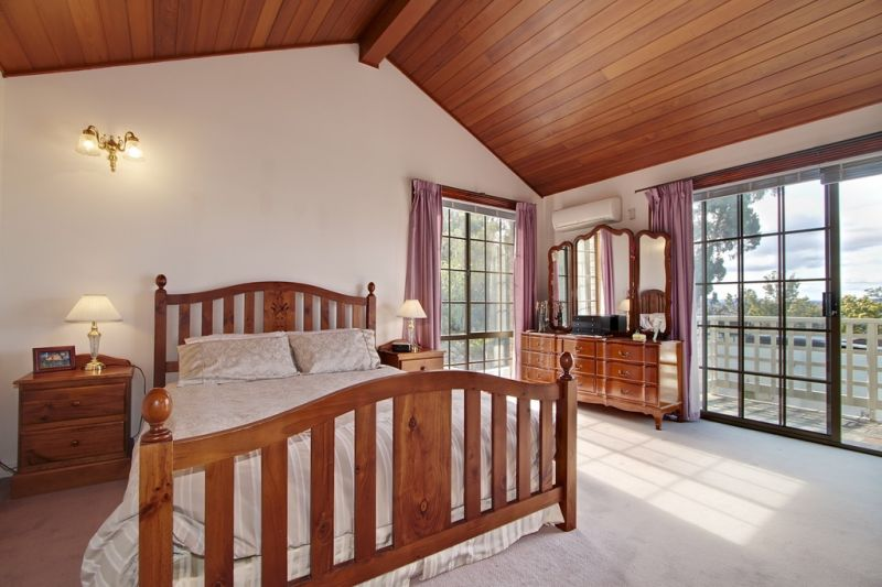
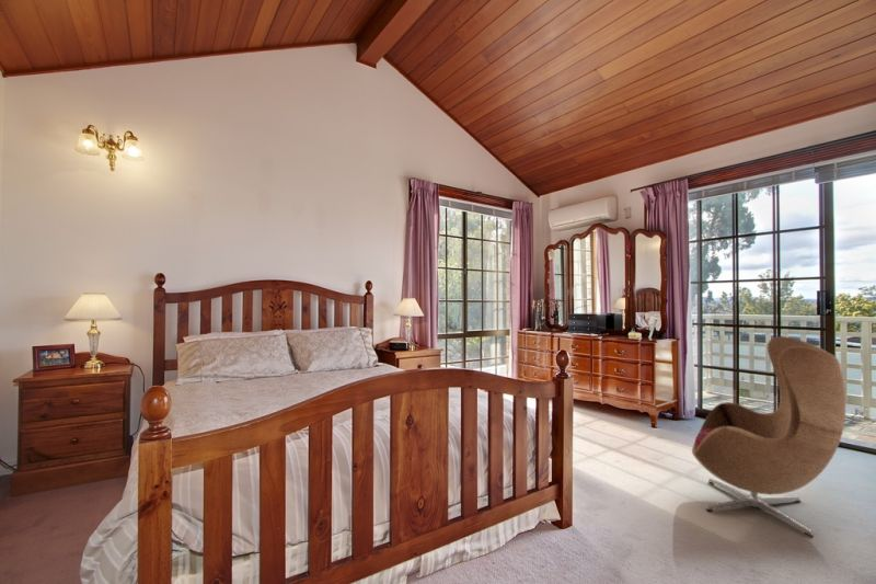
+ armchair [691,335,846,538]
